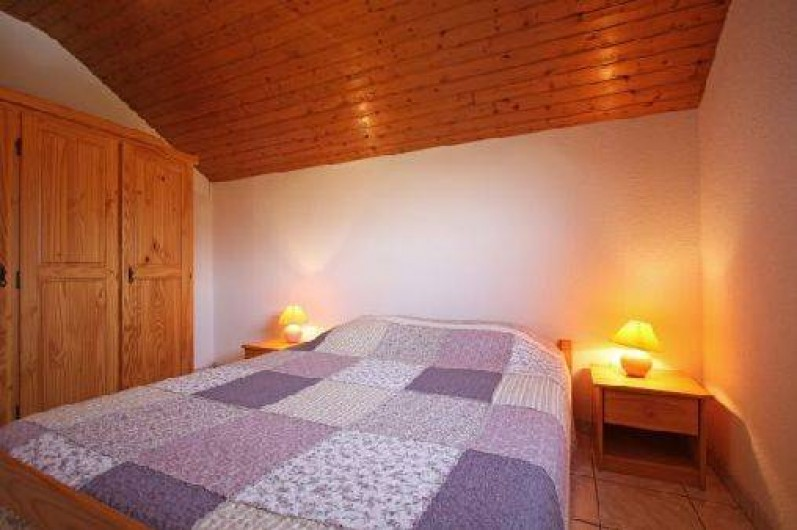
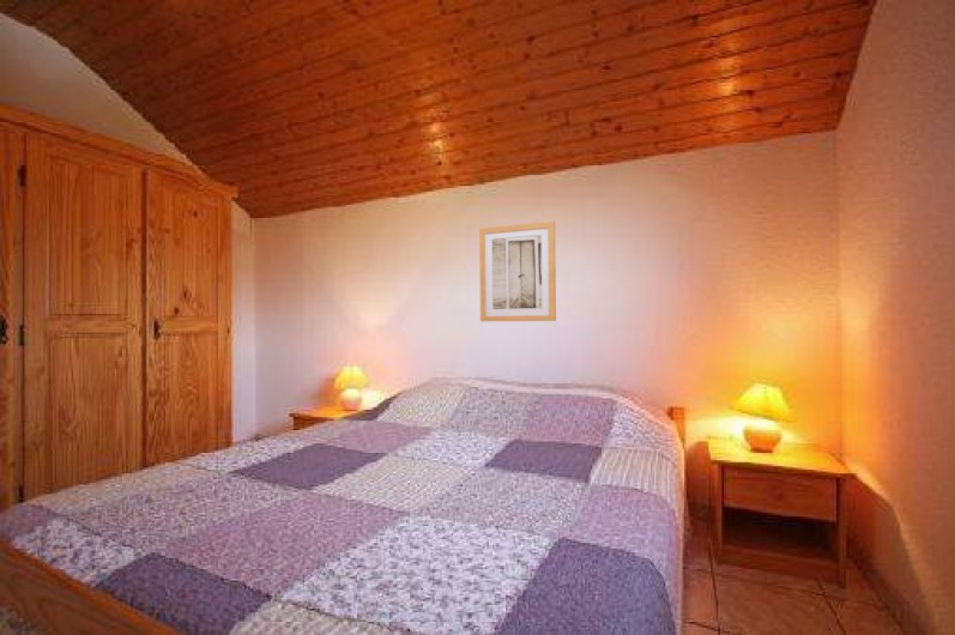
+ wall art [478,220,557,322]
